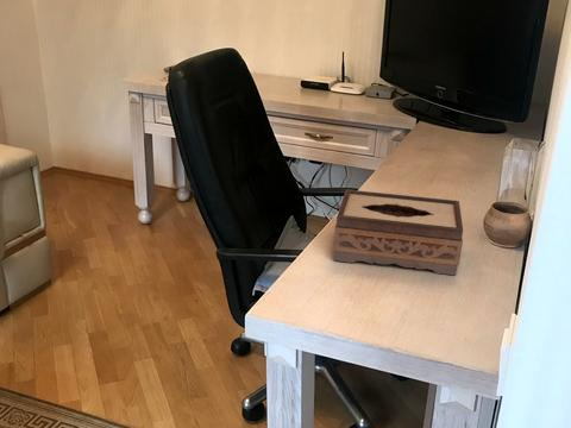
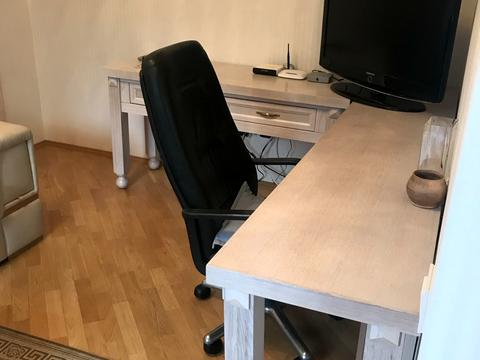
- tissue box [332,188,464,276]
